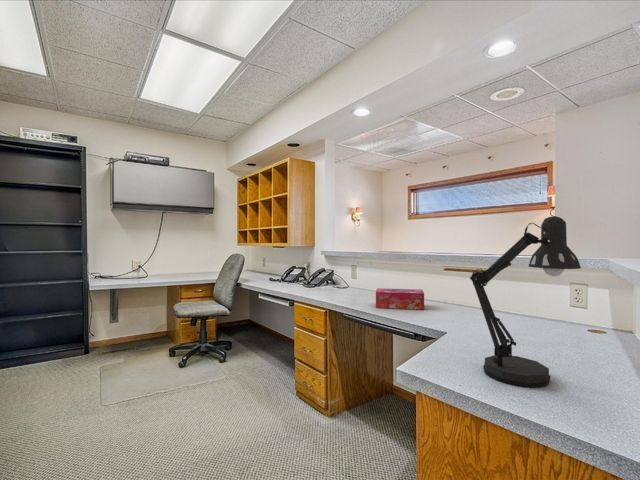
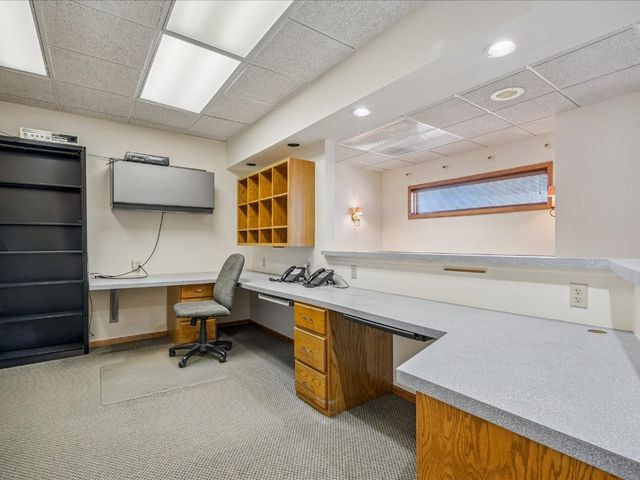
- tissue box [375,287,425,311]
- desk lamp [469,215,582,388]
